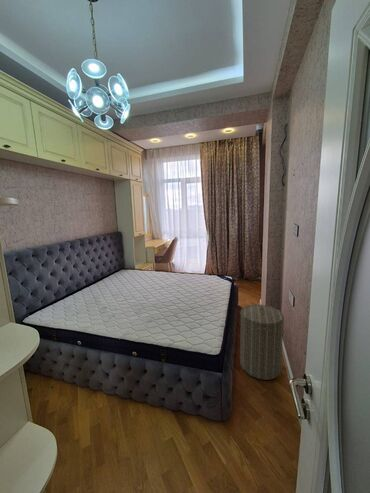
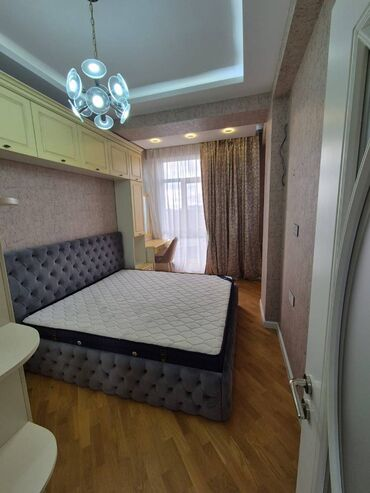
- laundry hamper [239,302,285,381]
